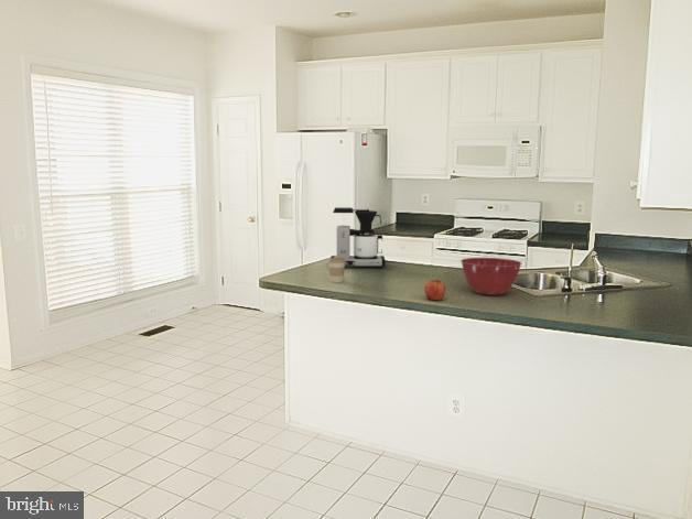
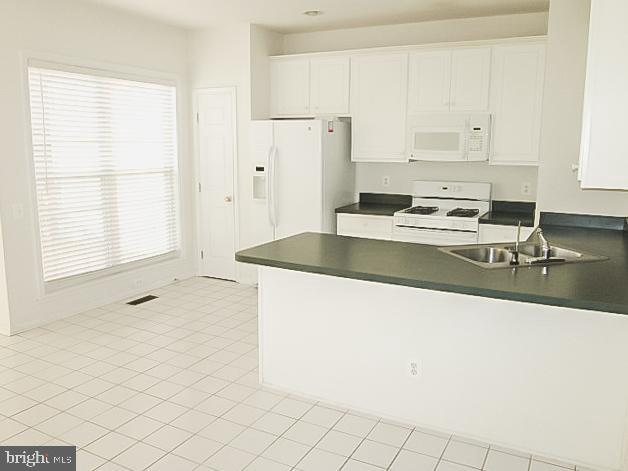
- coffee cup [326,257,346,283]
- mixing bowl [459,257,522,296]
- fruit [423,278,446,301]
- coffee maker [329,206,387,269]
